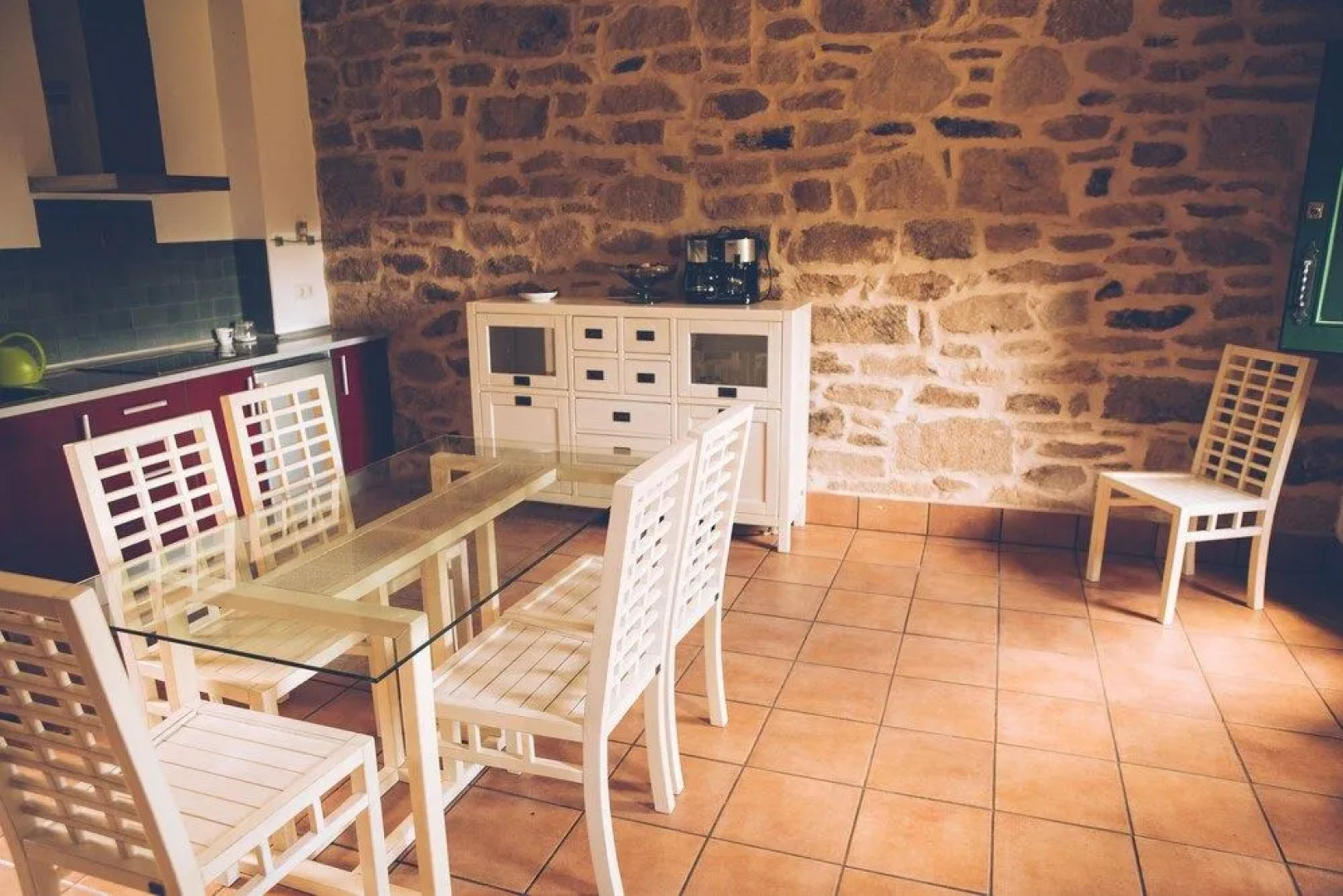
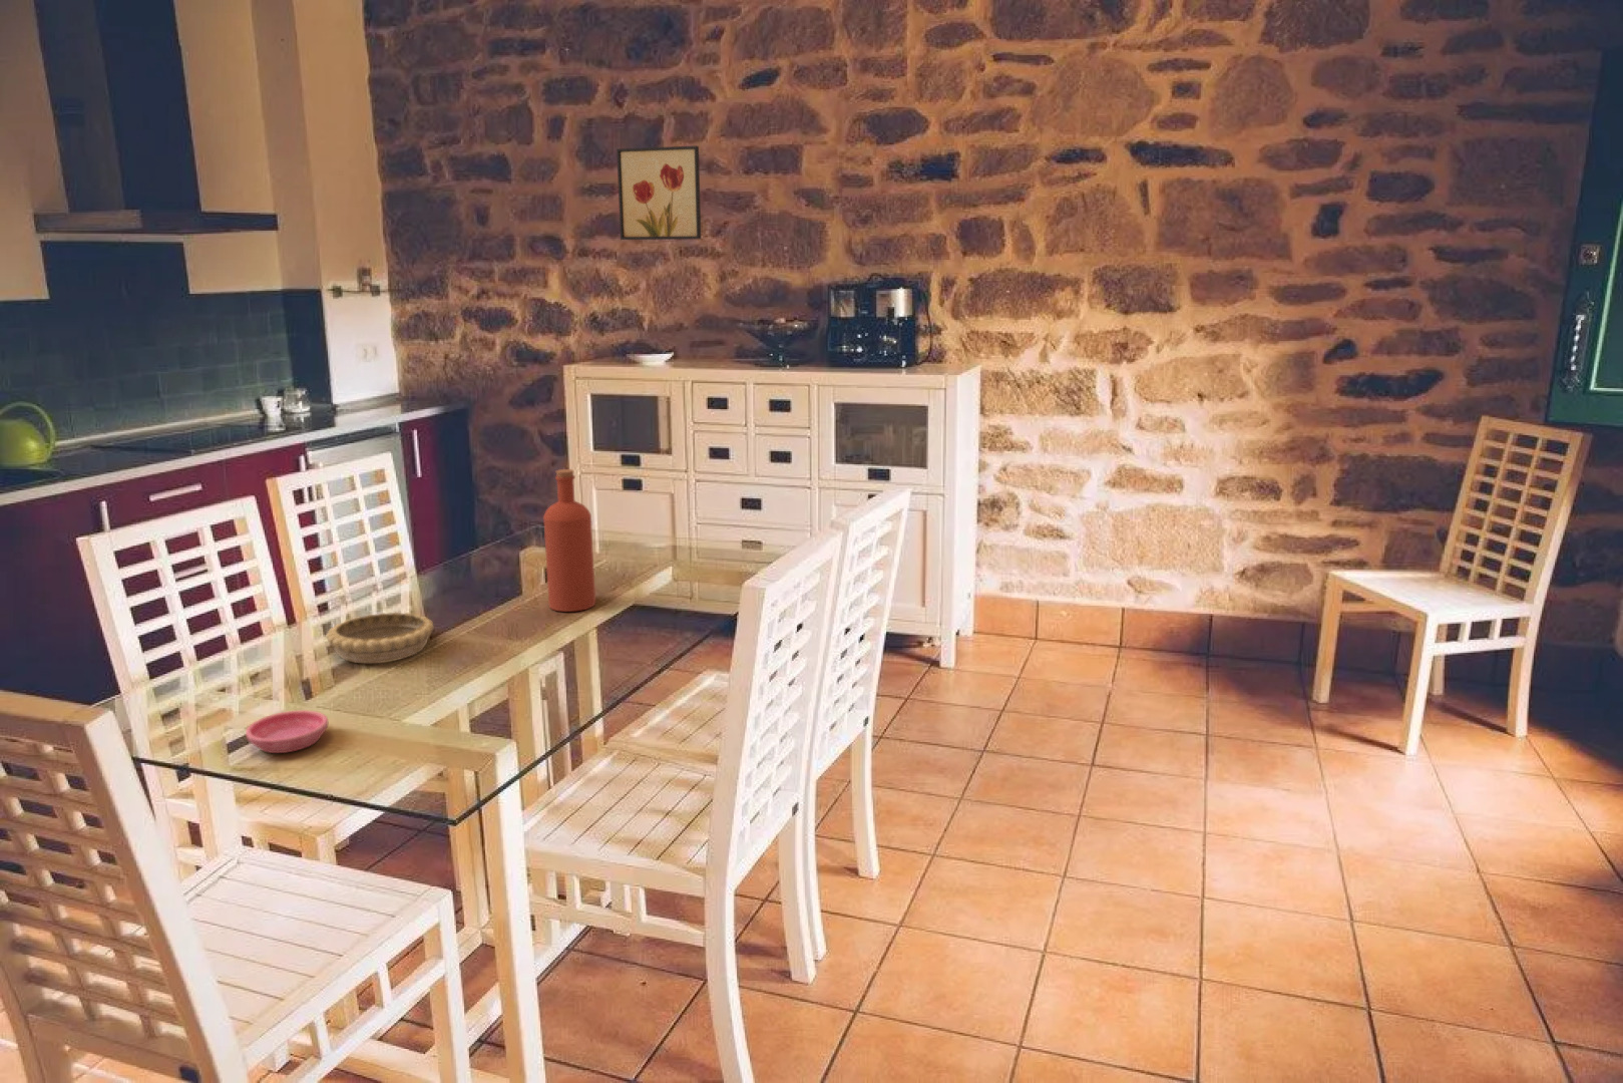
+ saucer [244,710,329,754]
+ bottle [543,468,597,613]
+ wall art [615,144,702,241]
+ decorative bowl [325,612,435,664]
